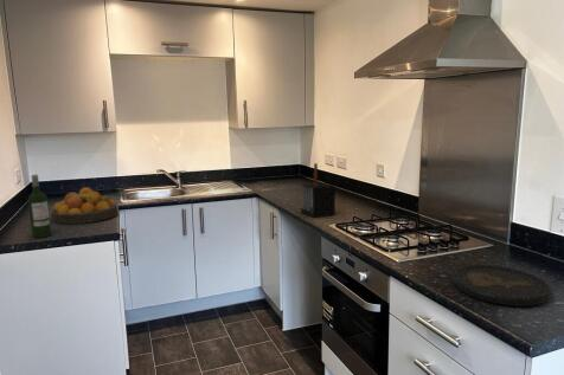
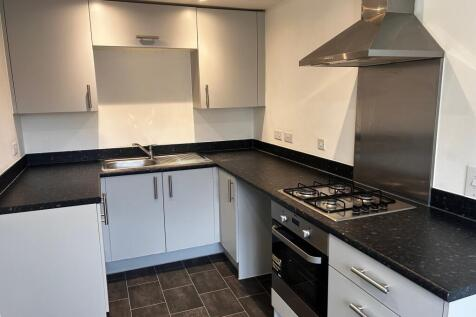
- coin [451,264,552,308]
- fruit bowl [50,186,118,225]
- knife block [300,162,337,219]
- wine bottle [27,174,52,239]
